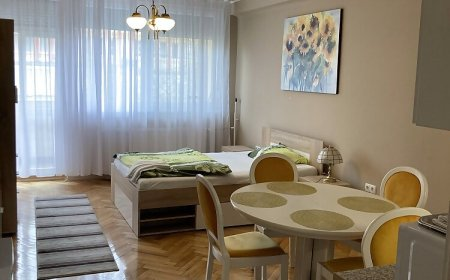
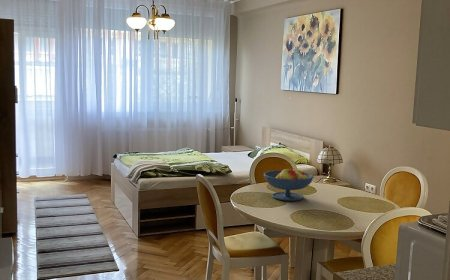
+ fruit bowl [263,168,315,202]
